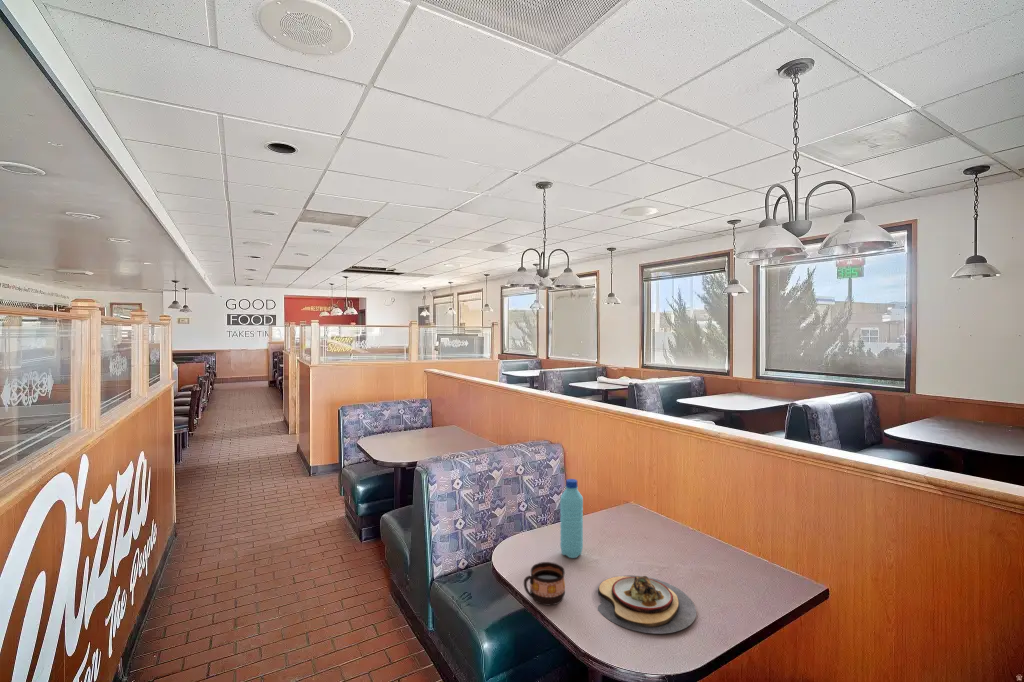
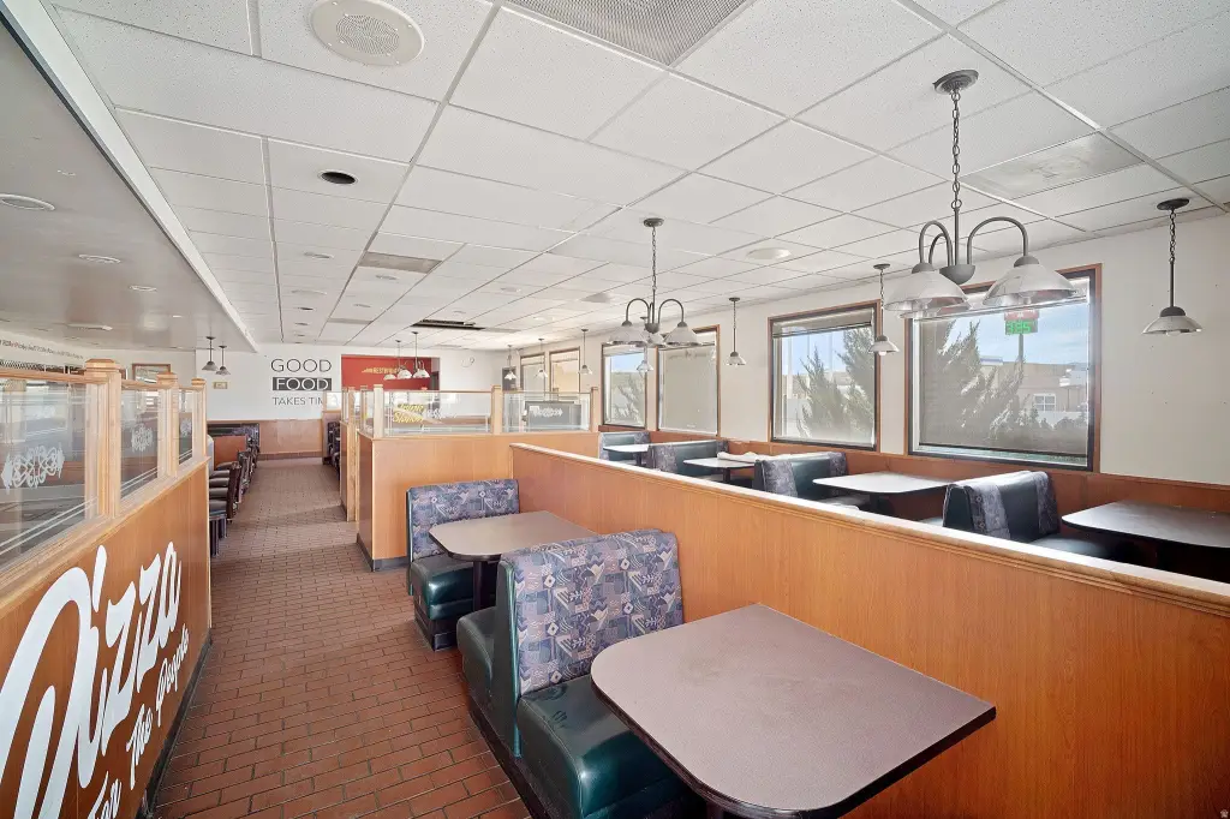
- cup [523,561,566,606]
- plate [597,574,697,635]
- water bottle [559,478,584,559]
